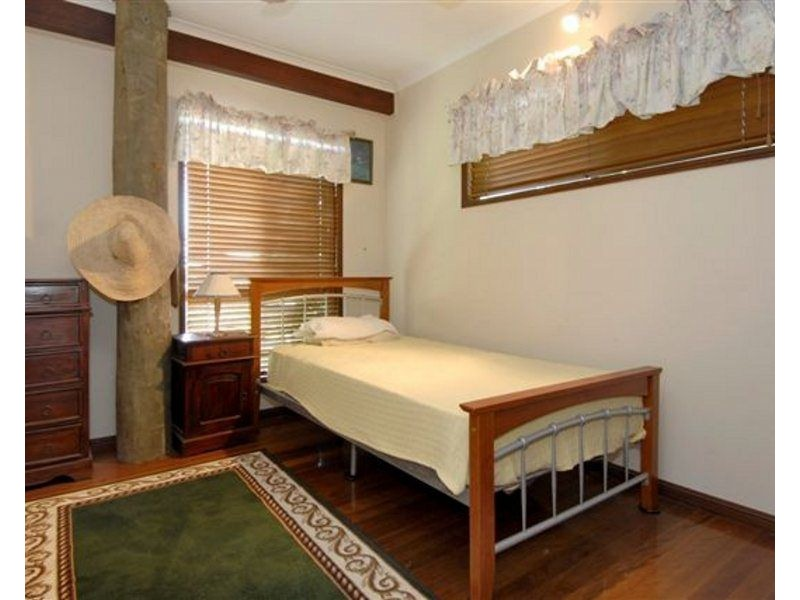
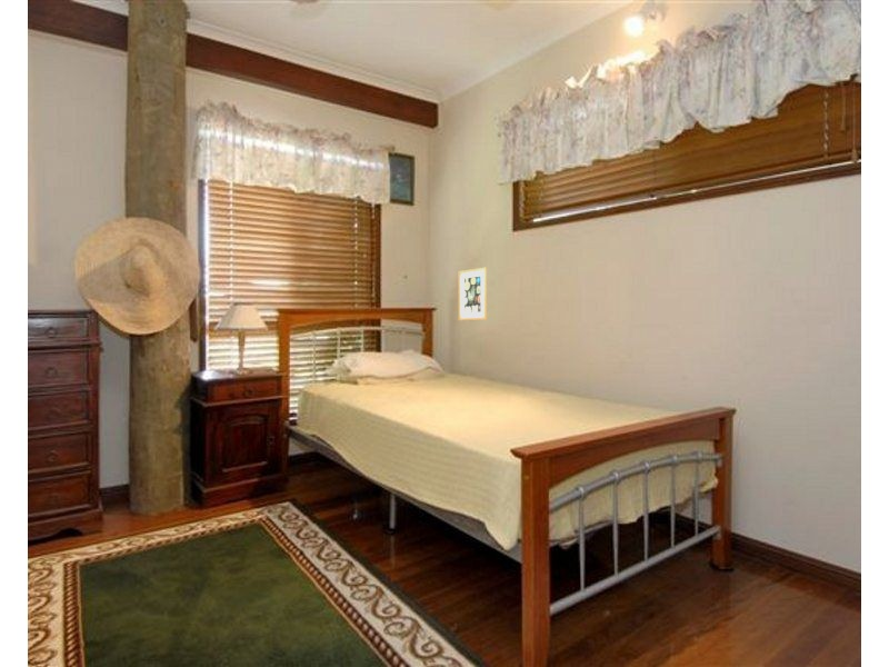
+ wall art [458,267,488,321]
